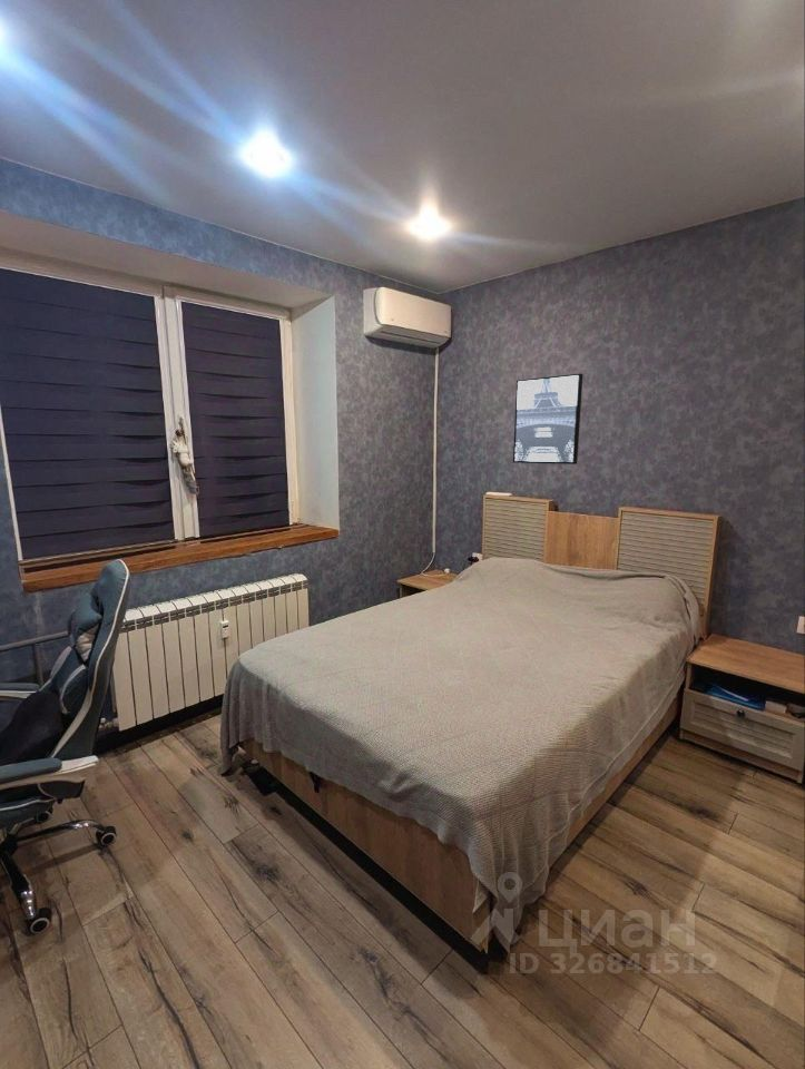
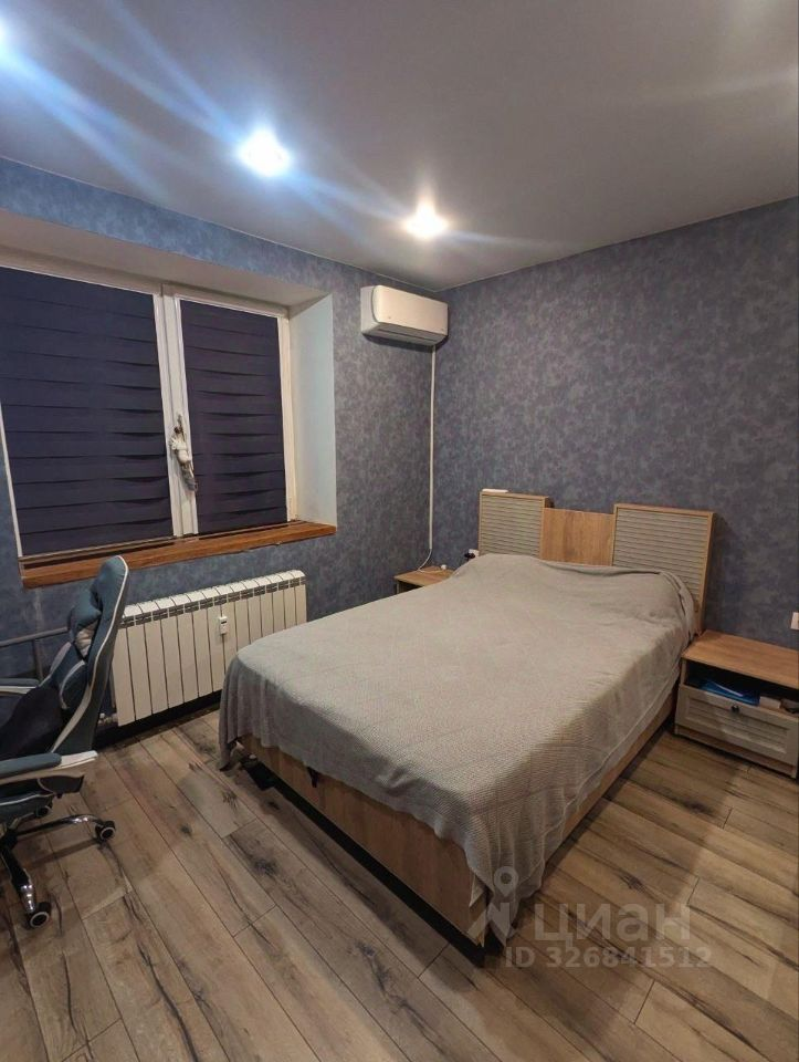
- wall art [512,373,583,465]
